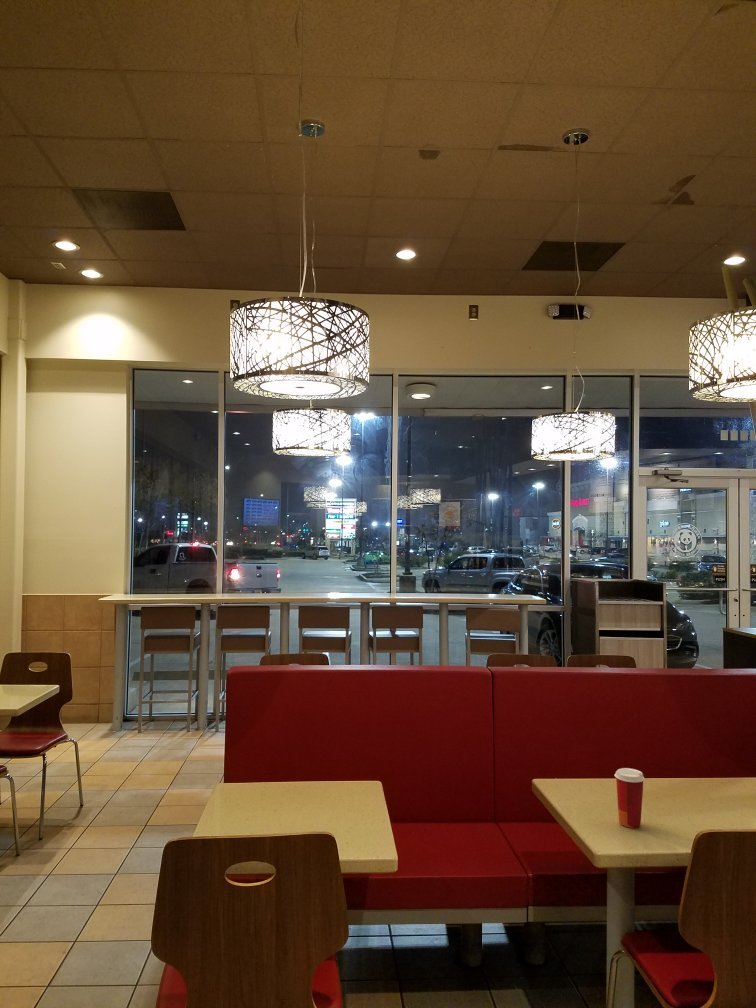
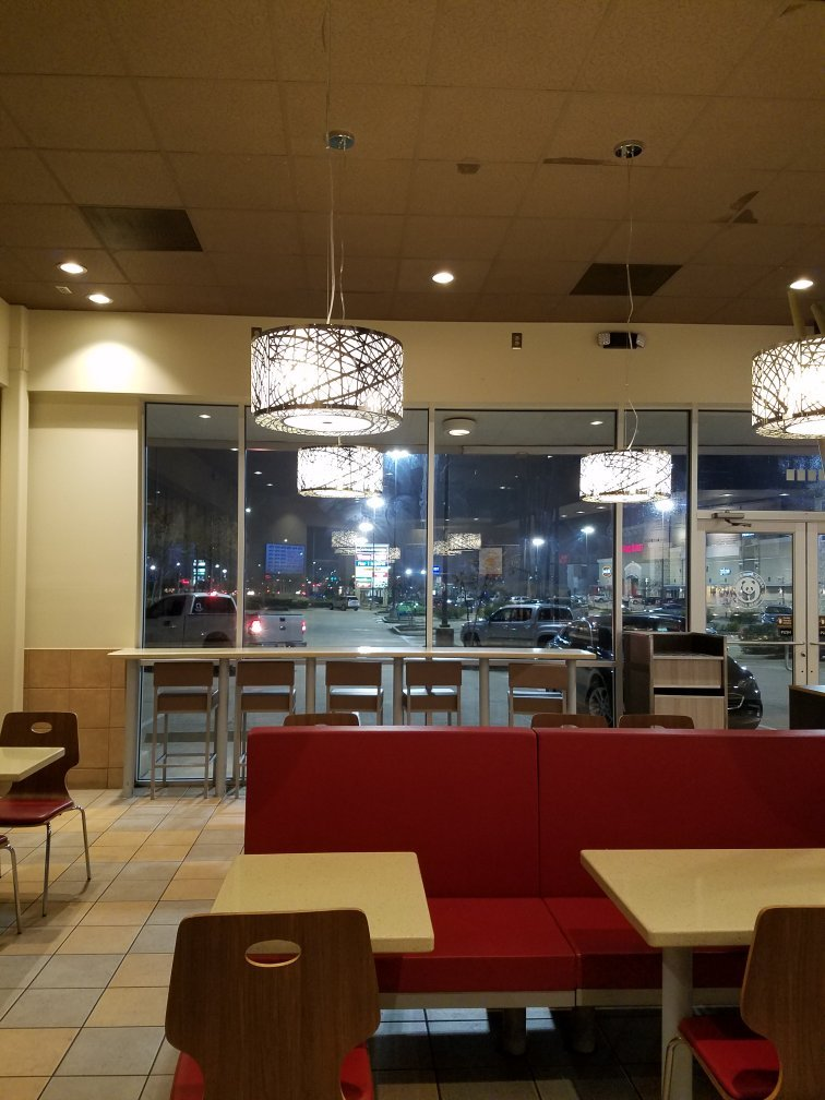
- paper cup [614,767,645,829]
